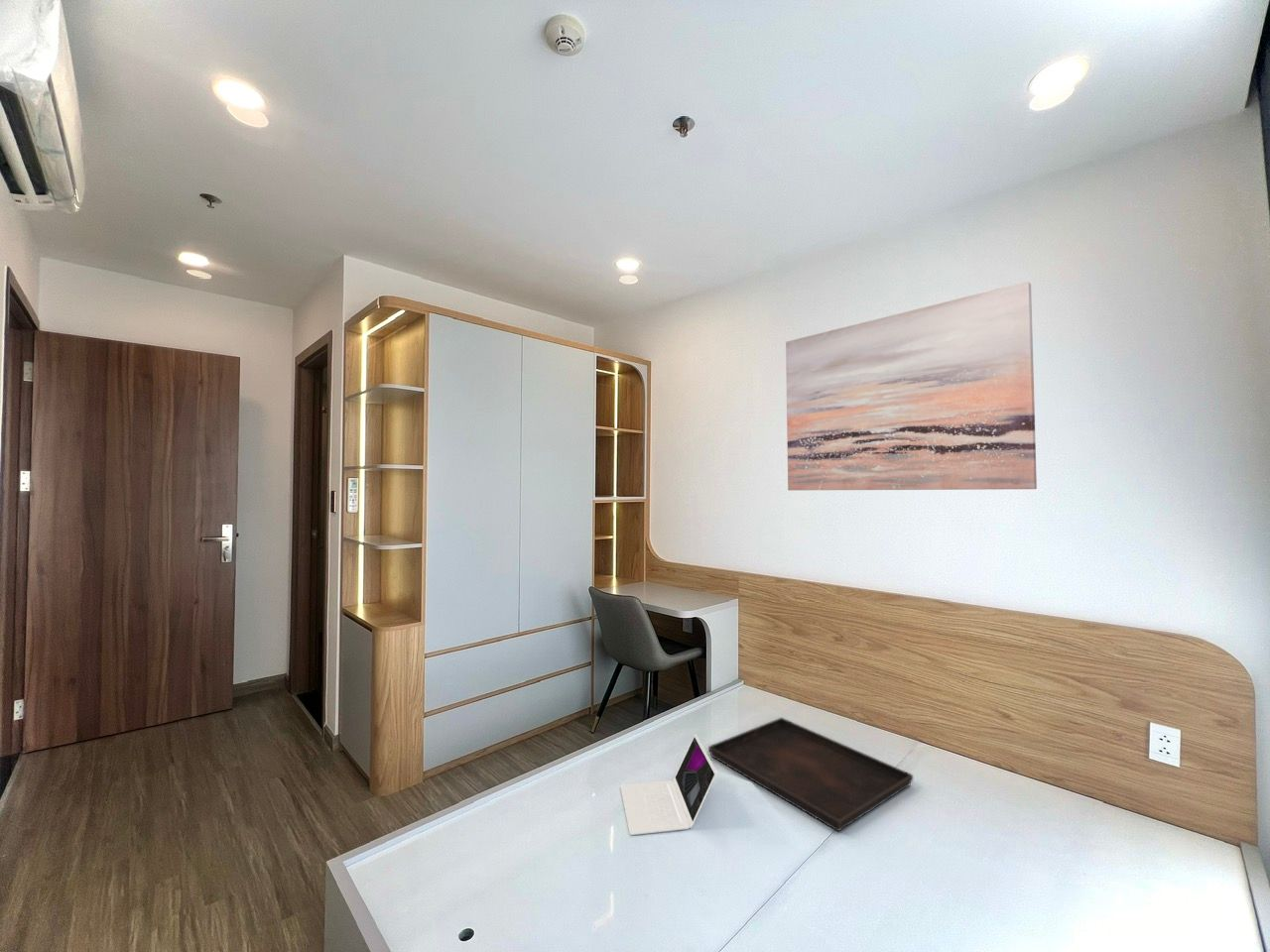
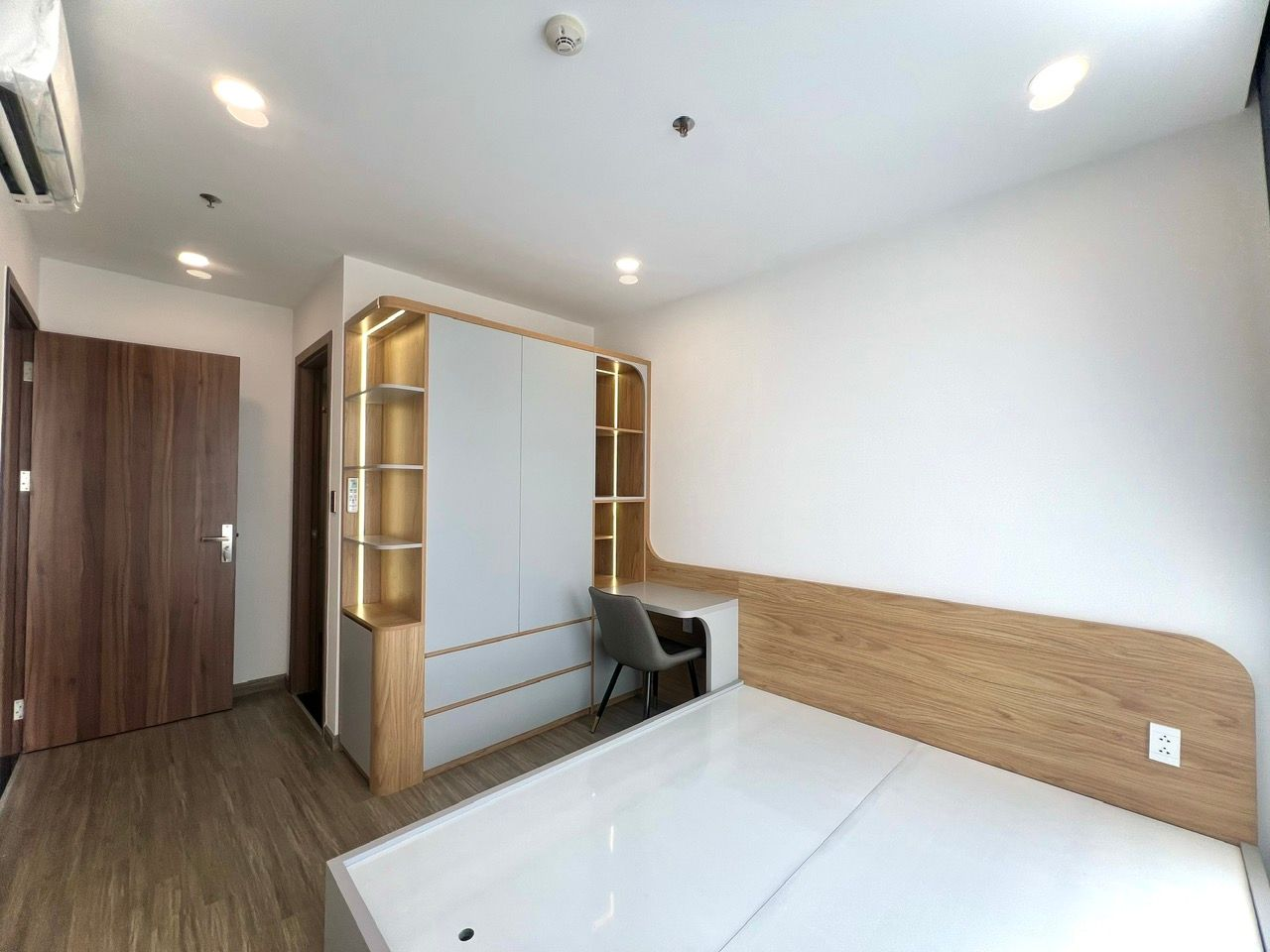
- wall art [785,281,1038,491]
- laptop [619,733,717,836]
- serving tray [707,717,914,832]
